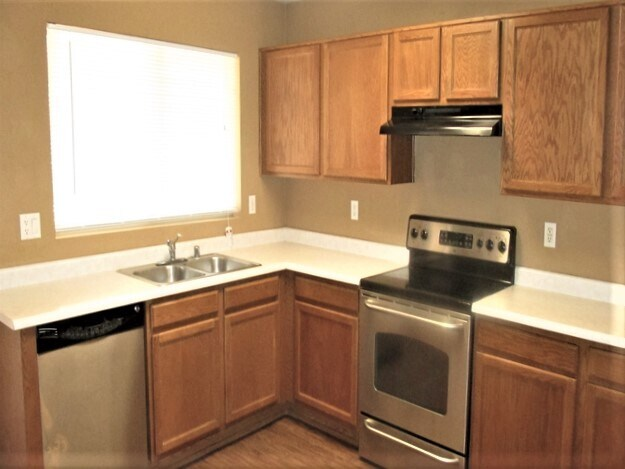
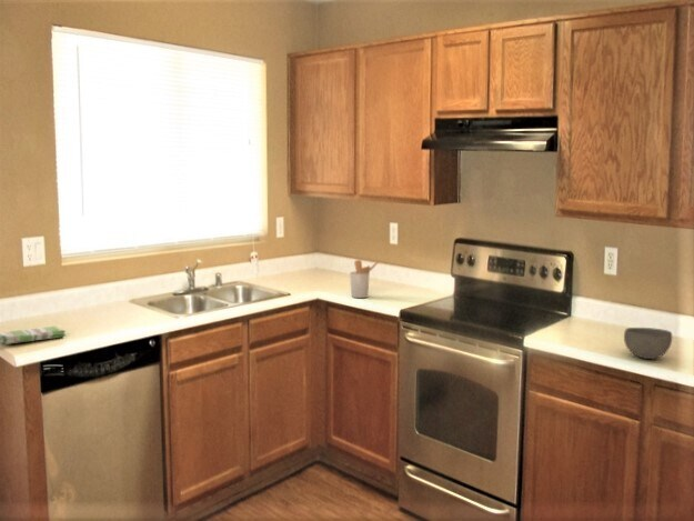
+ bowl [623,327,673,360]
+ dish towel [0,325,67,345]
+ utensil holder [349,259,379,299]
